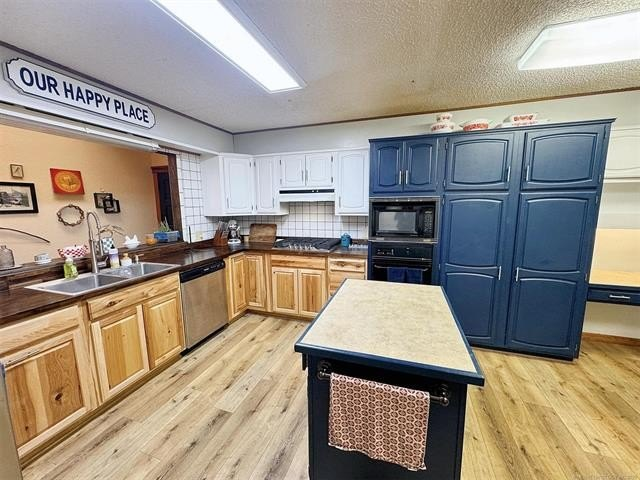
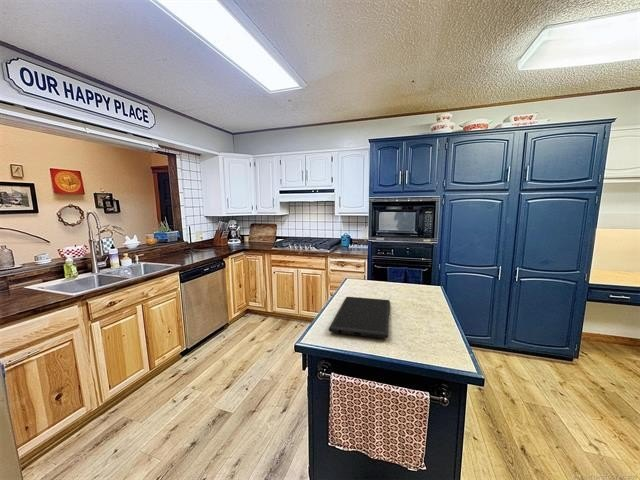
+ cutting board [328,296,391,339]
